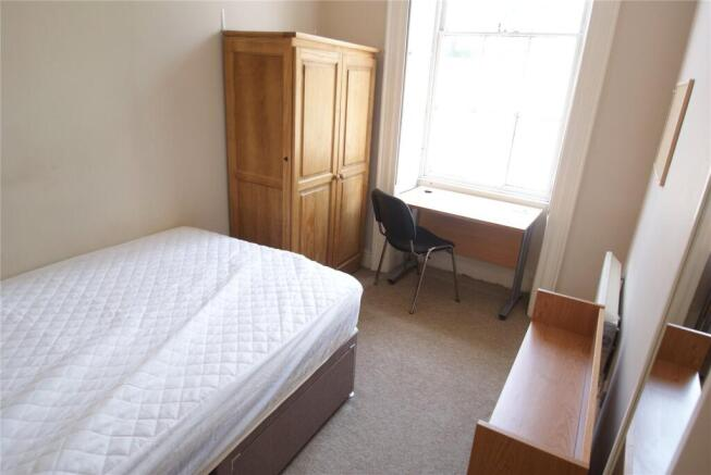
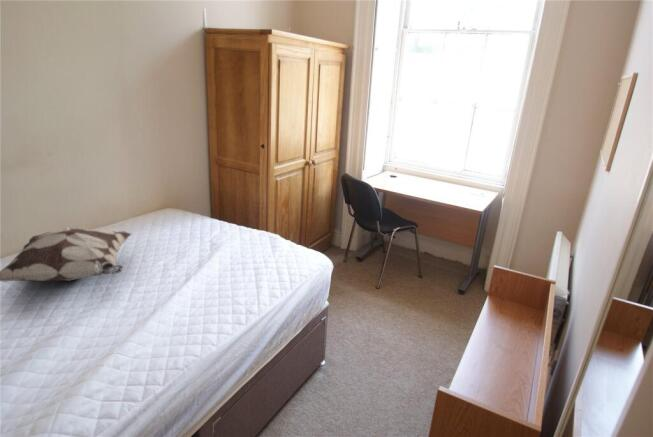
+ decorative pillow [0,226,132,282]
